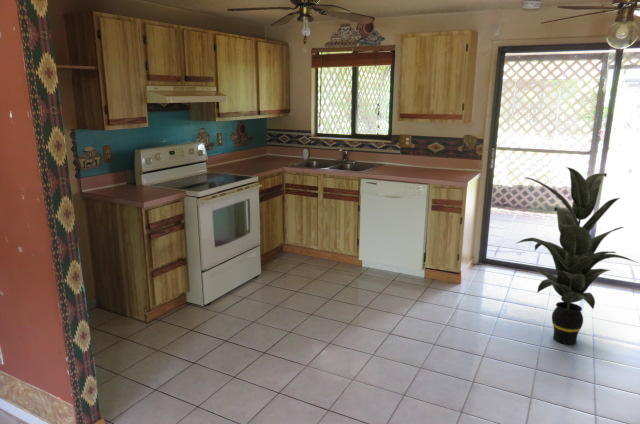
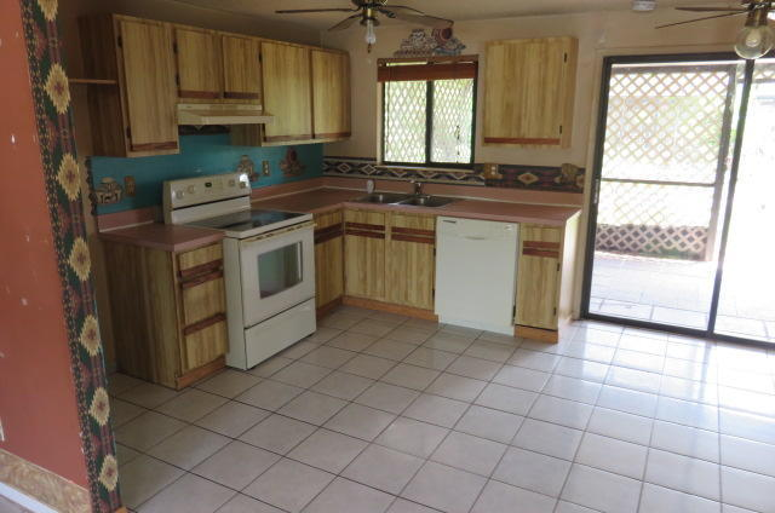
- indoor plant [515,166,639,345]
